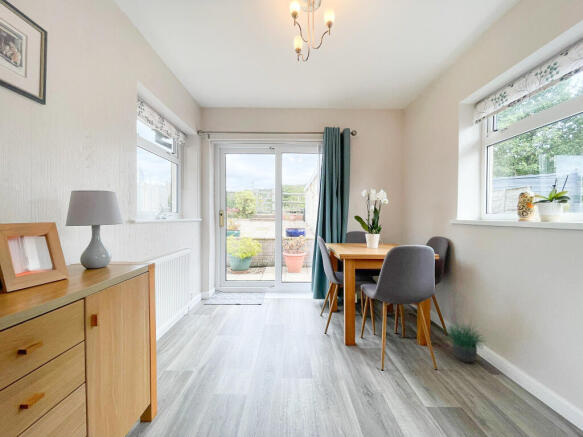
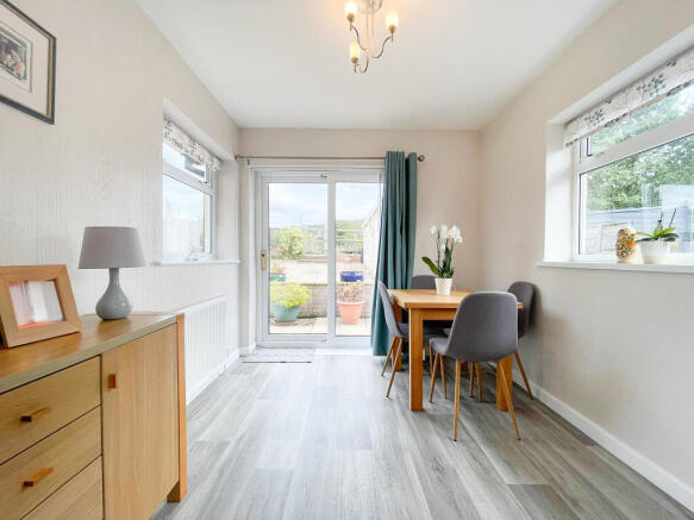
- potted plant [437,312,490,363]
